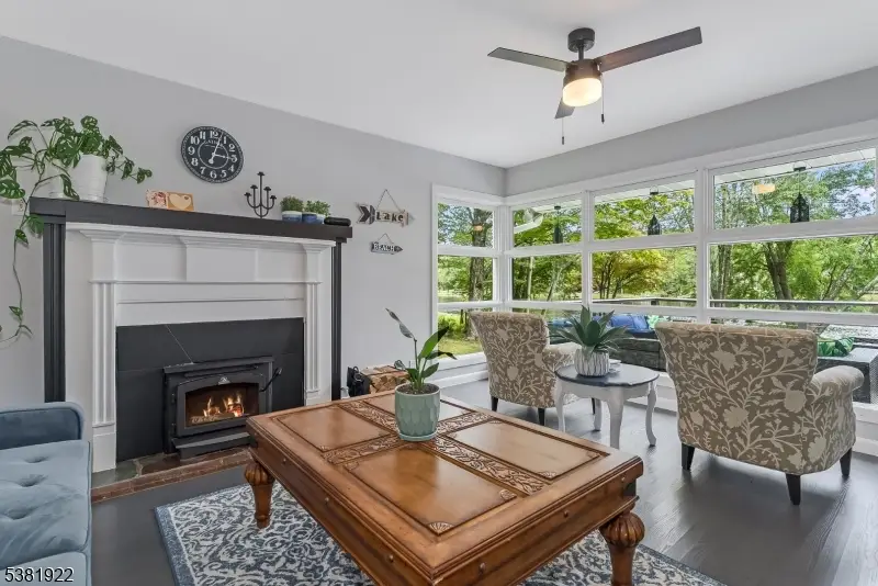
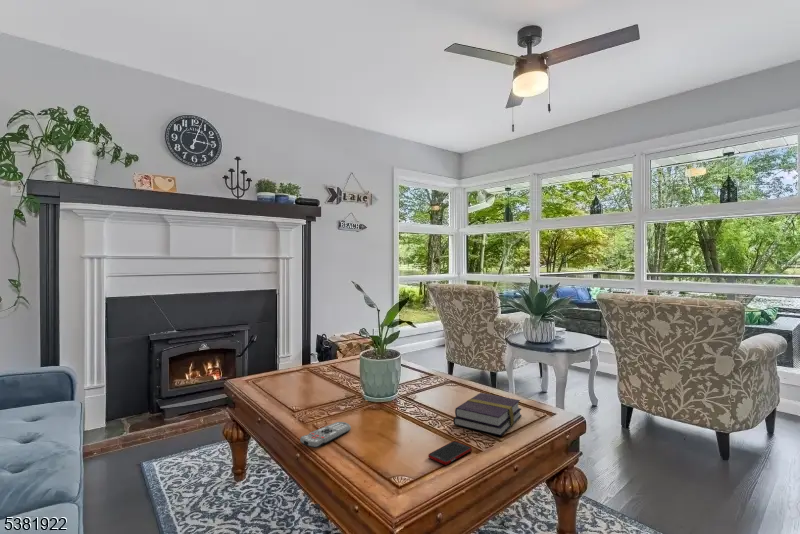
+ book [452,392,522,437]
+ cell phone [427,440,473,466]
+ remote control [299,421,352,449]
